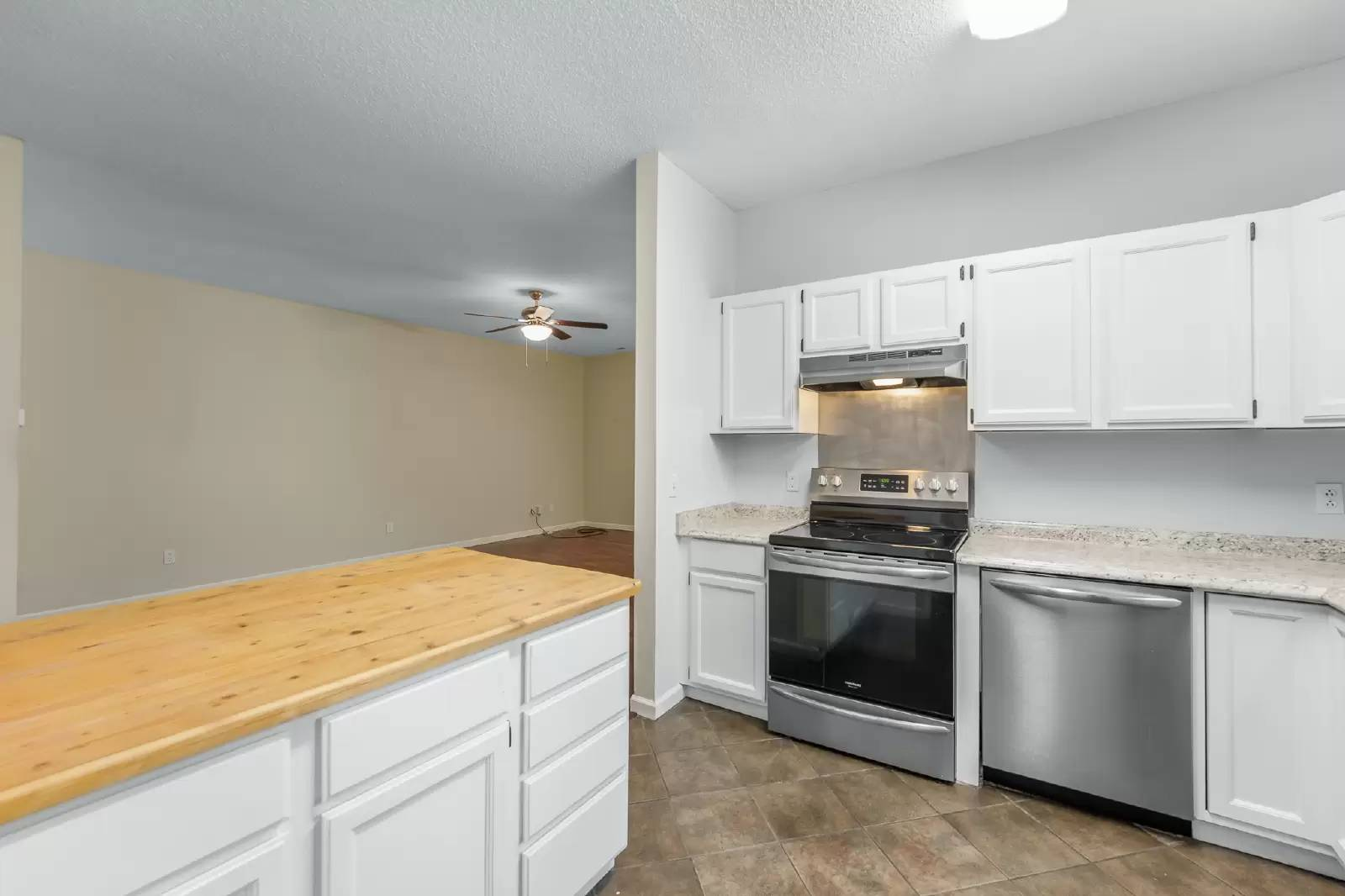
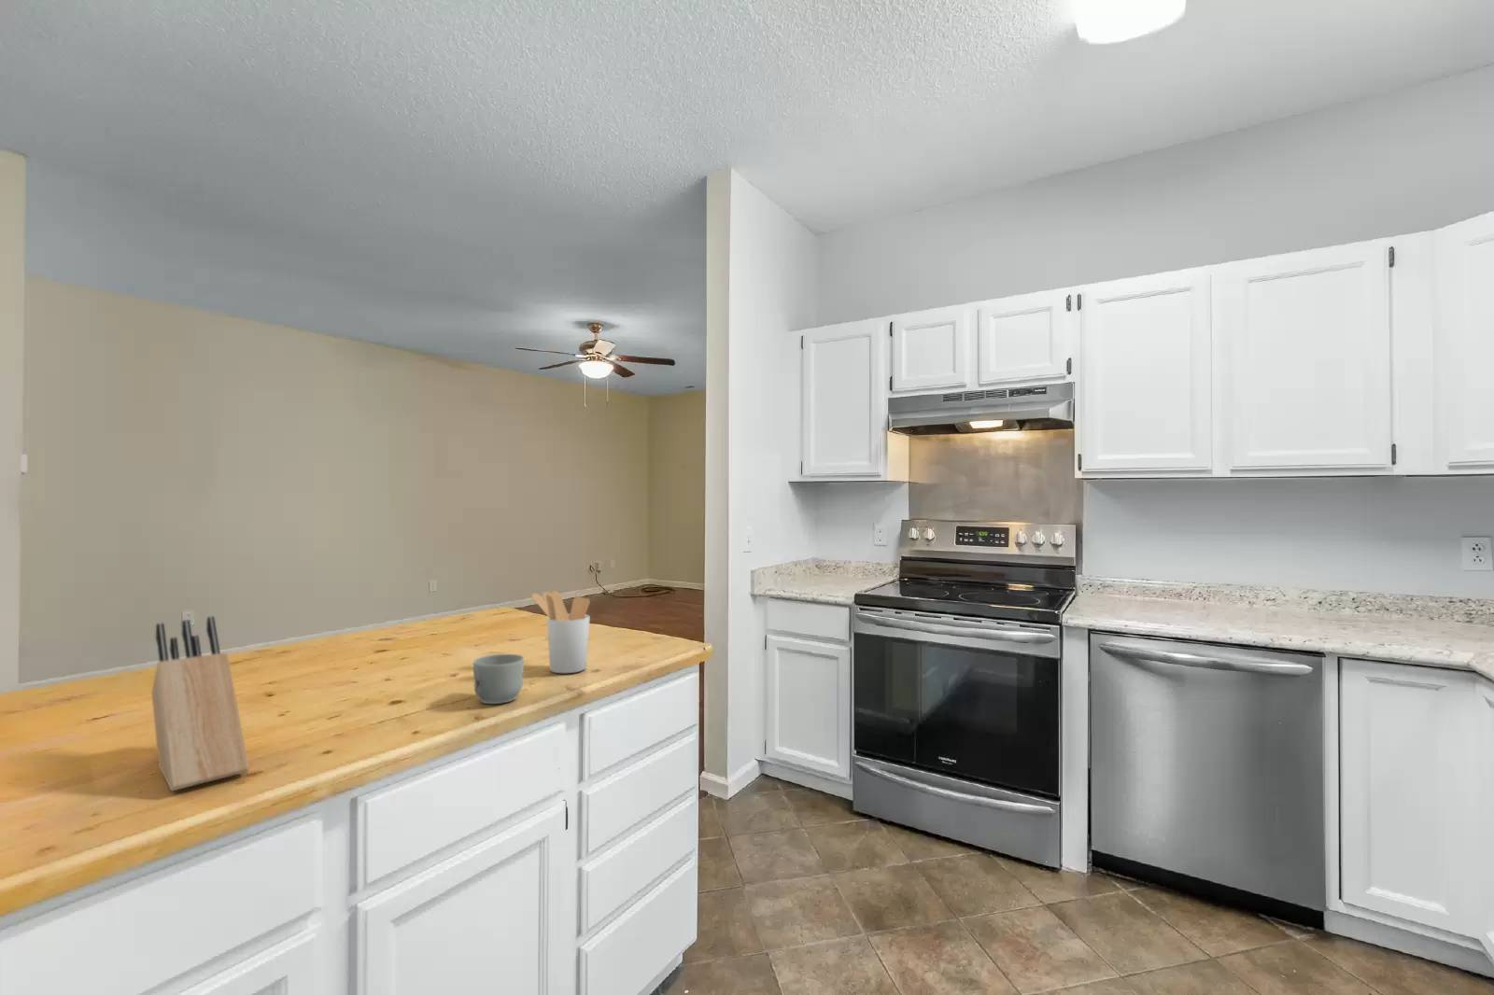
+ mug [472,653,524,705]
+ knife block [150,615,250,792]
+ utensil holder [531,590,591,674]
